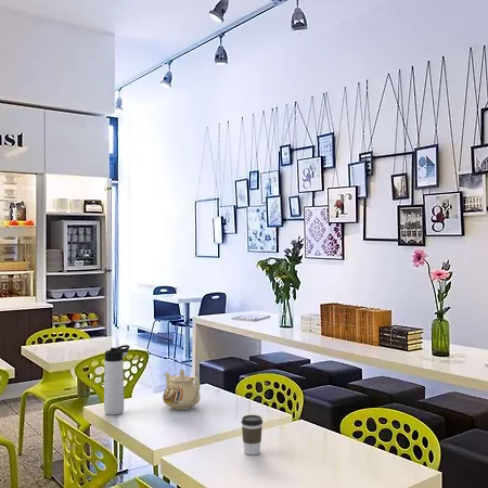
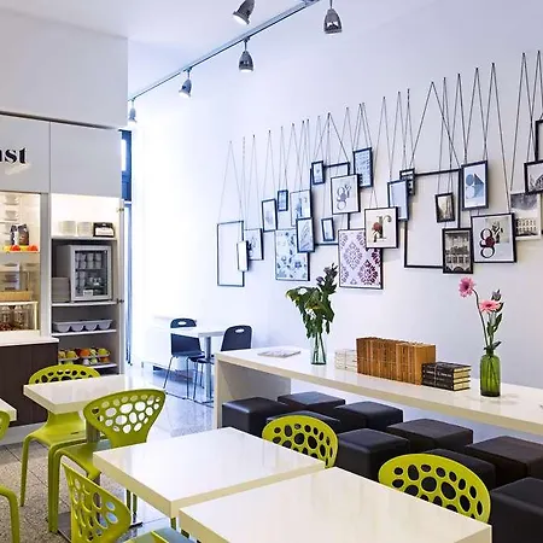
- coffee cup [241,414,264,455]
- thermos bottle [103,344,130,416]
- teapot [162,369,201,411]
